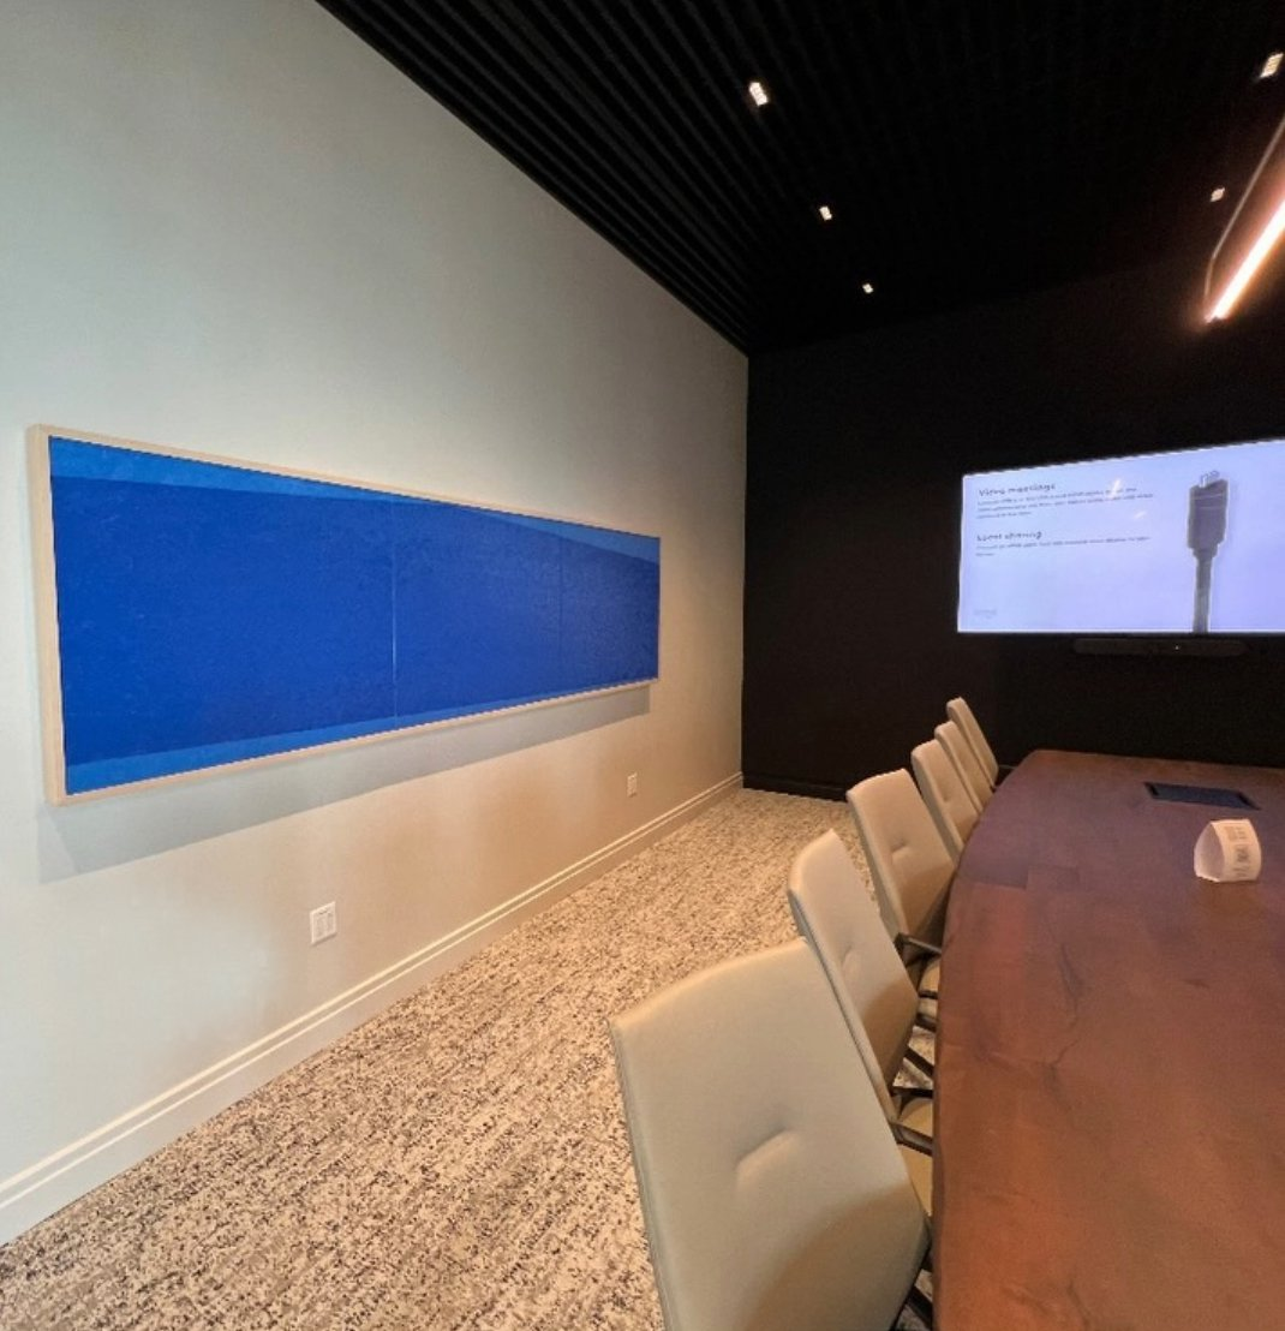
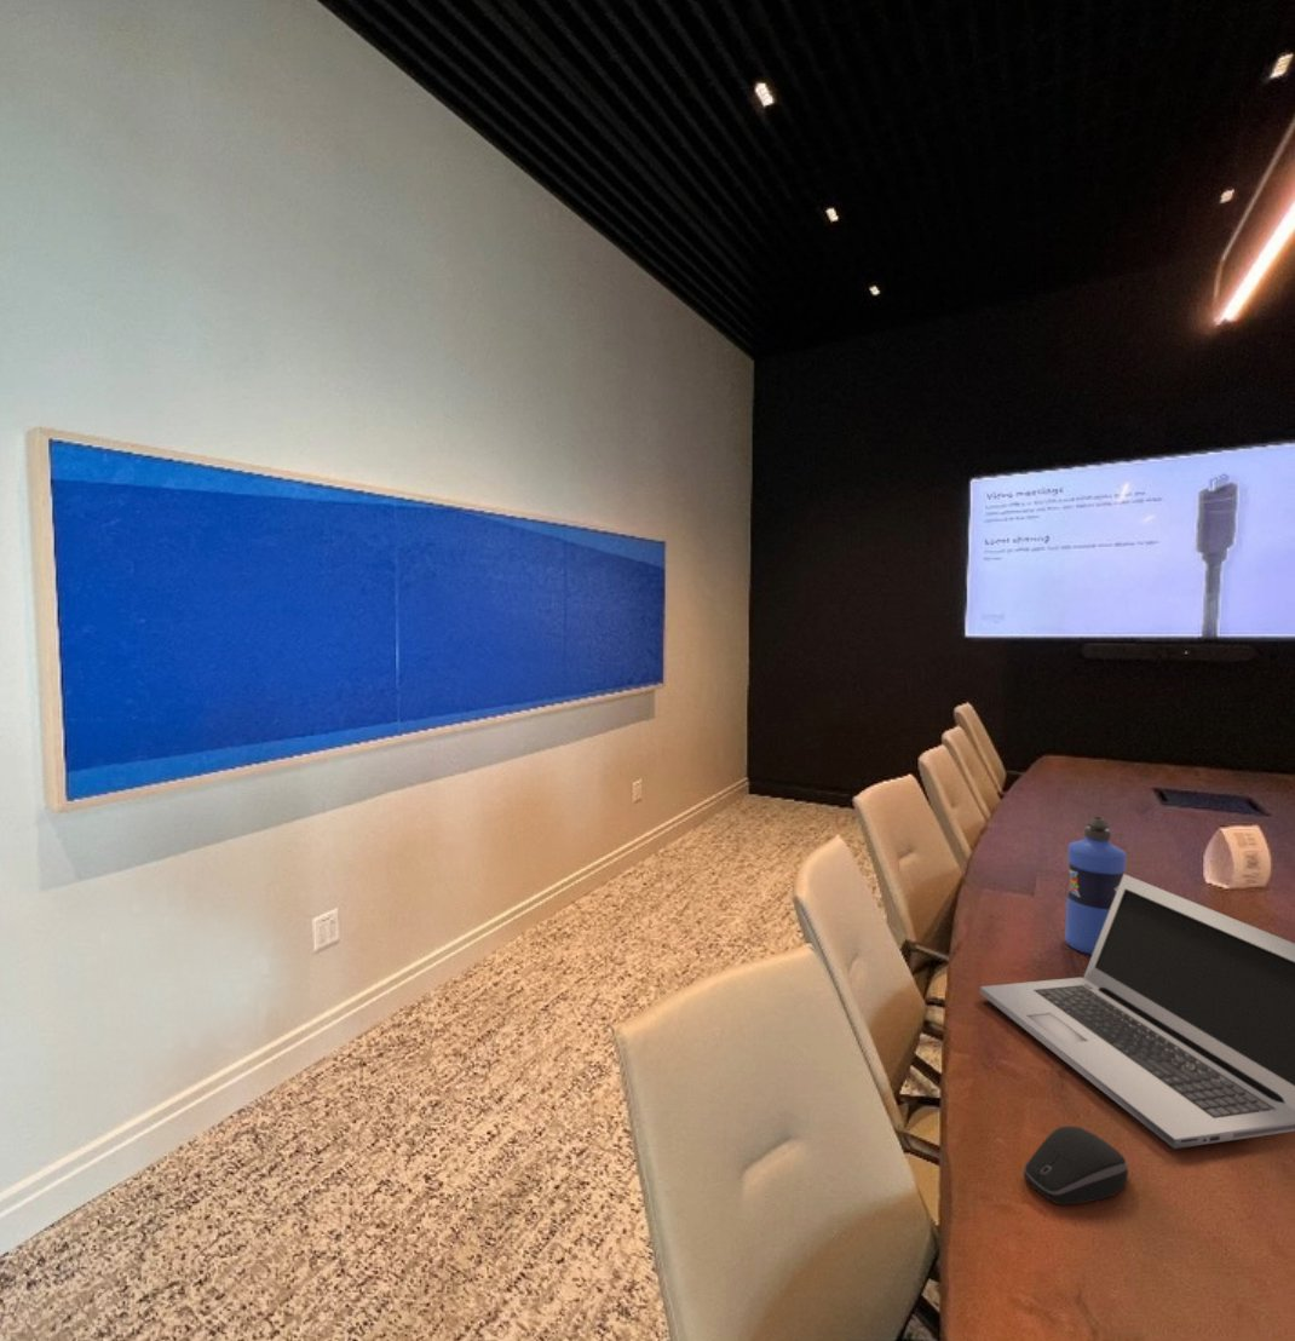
+ laptop [979,873,1295,1150]
+ computer mouse [1023,1124,1129,1205]
+ water bottle [1064,816,1128,956]
